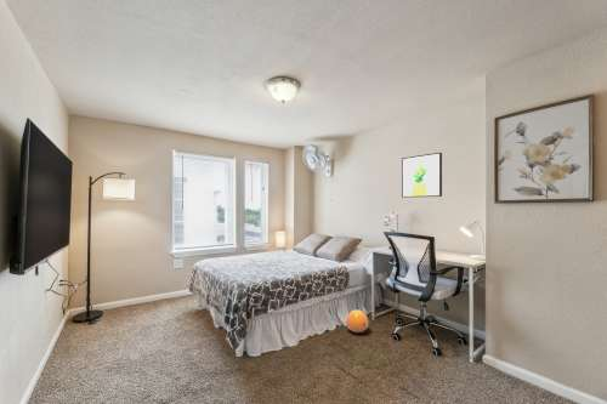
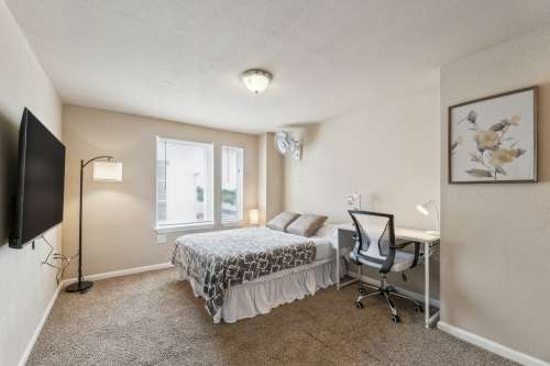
- wall art [401,152,443,199]
- ball [345,308,369,334]
